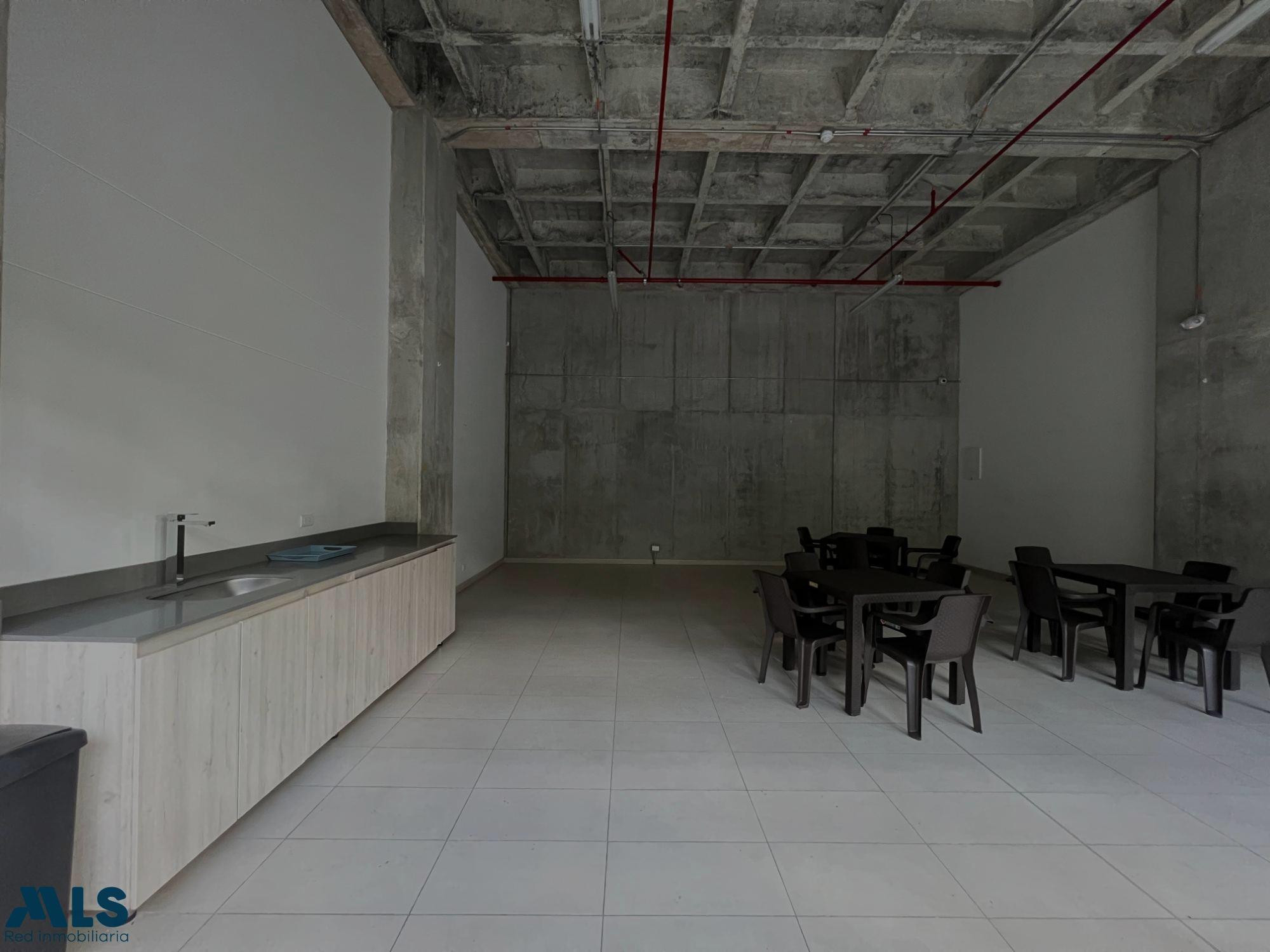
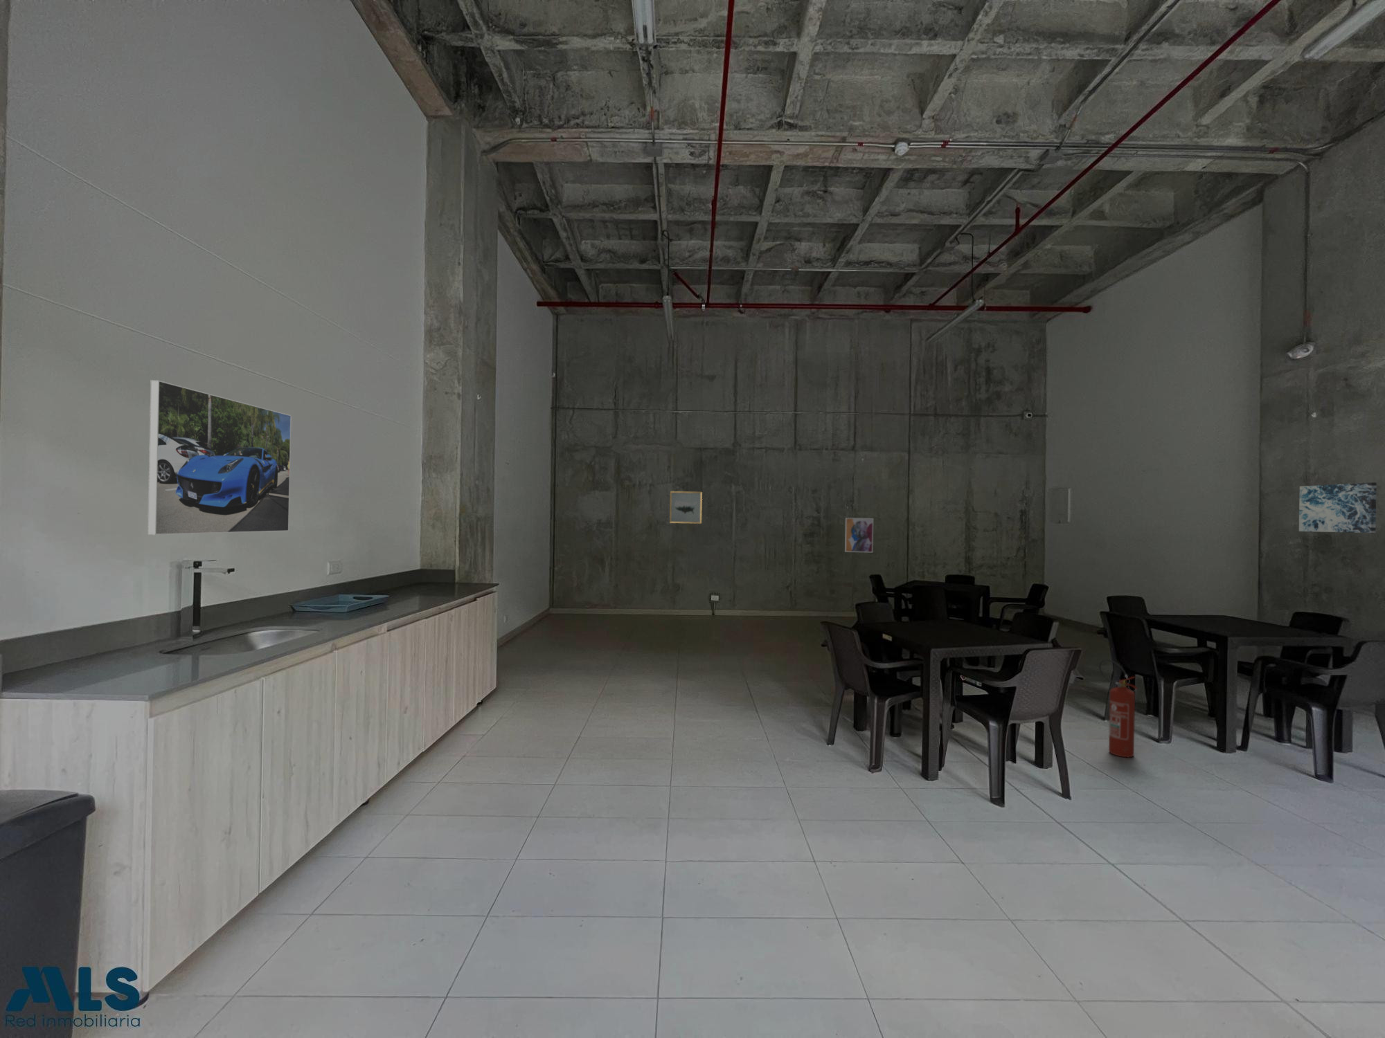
+ wall art [1299,482,1377,533]
+ fire extinguisher [1098,659,1139,759]
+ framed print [147,379,292,535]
+ wall art [669,491,703,524]
+ wall art [844,517,874,553]
